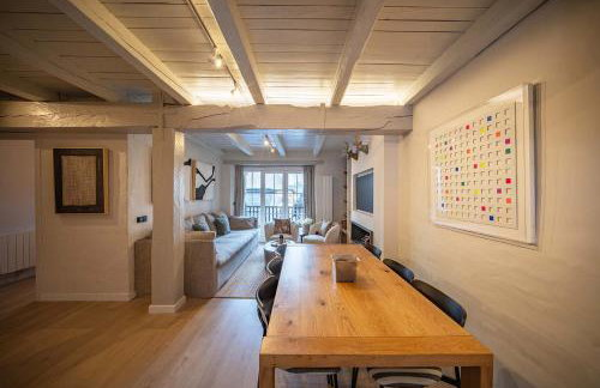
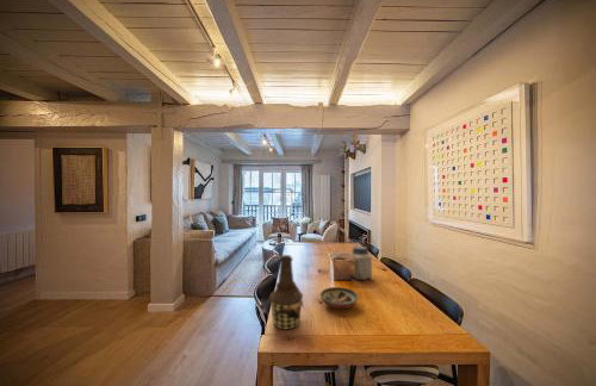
+ bottle [268,254,305,331]
+ jar [349,245,373,281]
+ decorative bowl [318,286,360,310]
